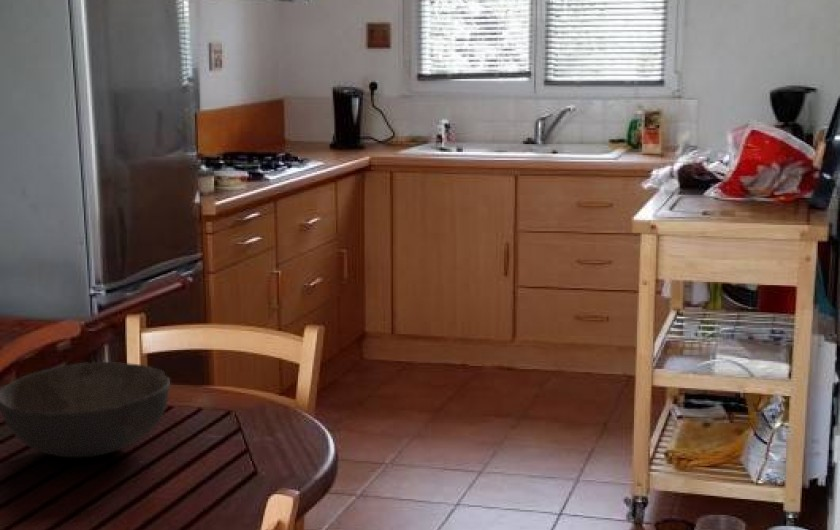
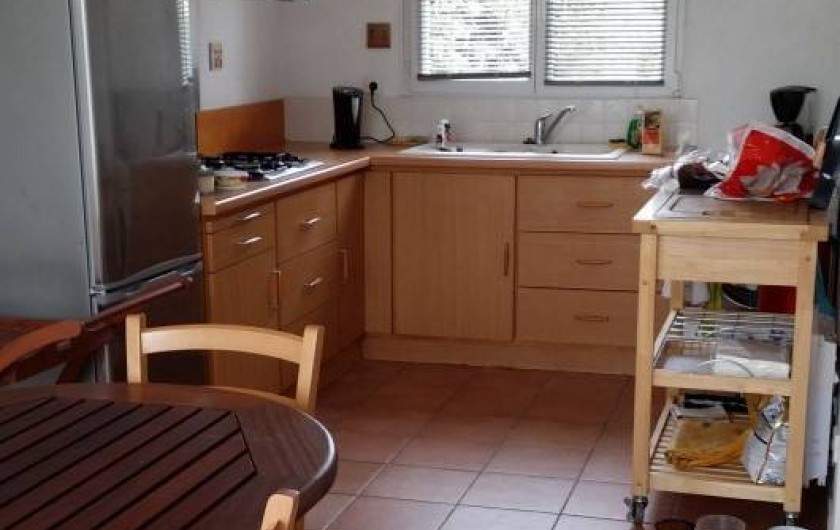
- bowl [0,361,171,458]
